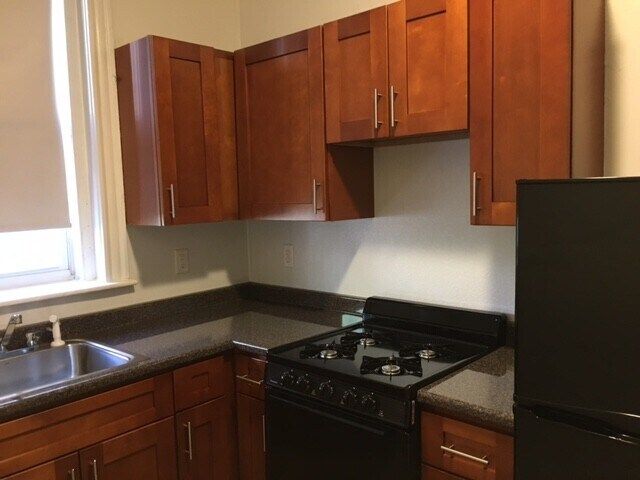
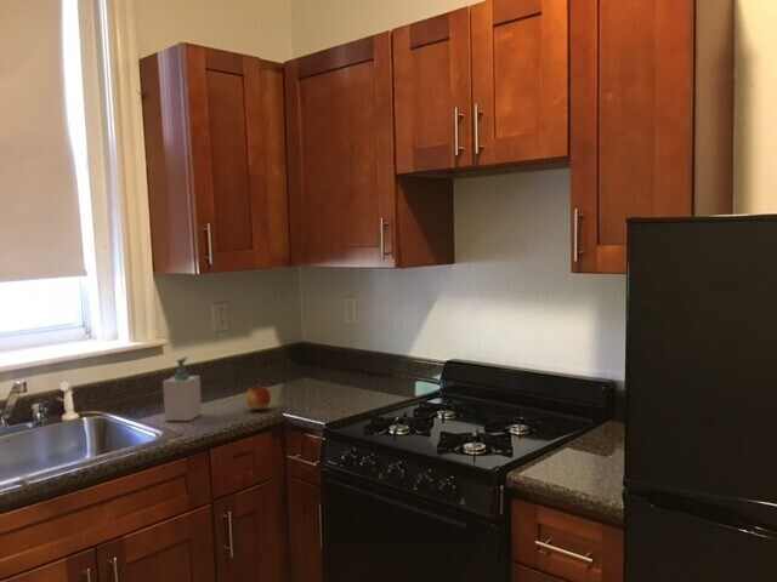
+ soap bottle [161,356,203,422]
+ fruit [245,386,272,411]
